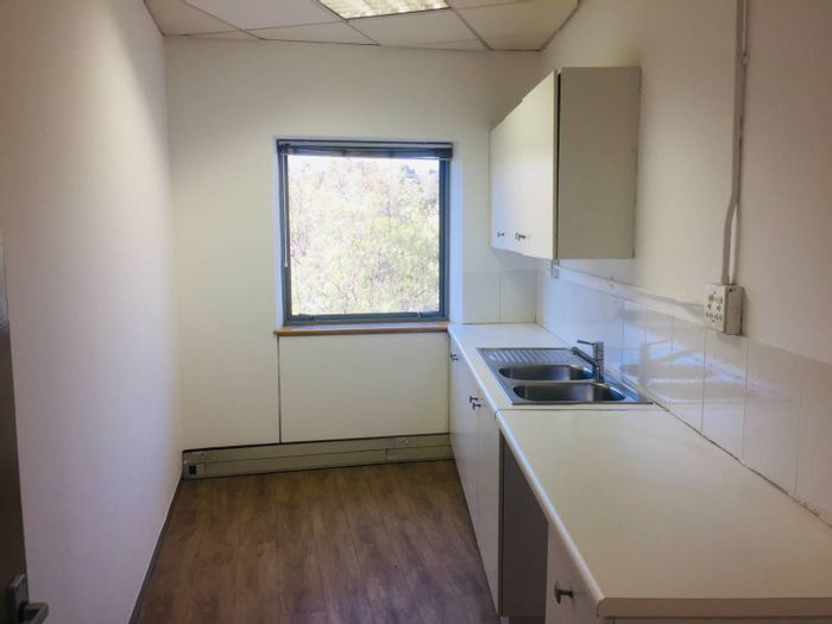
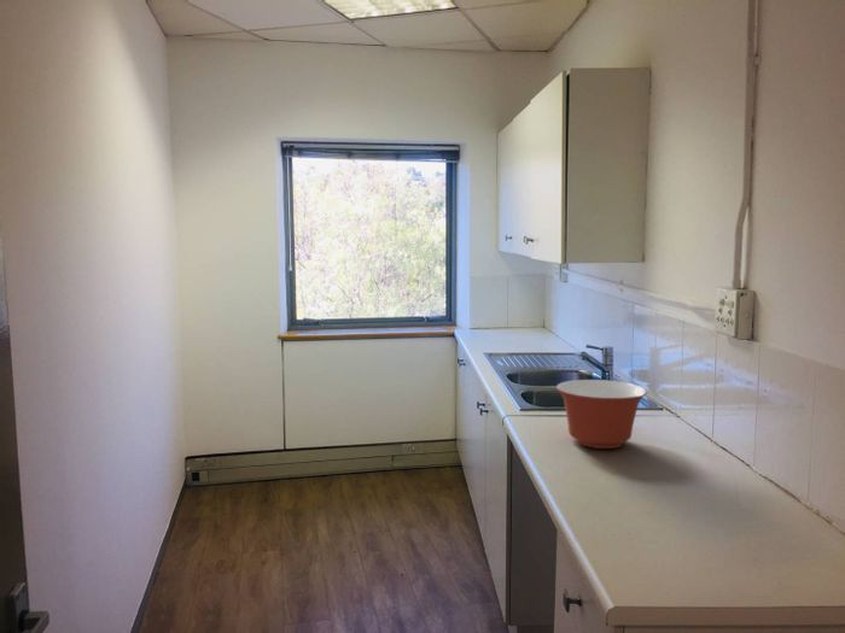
+ mixing bowl [555,379,648,450]
